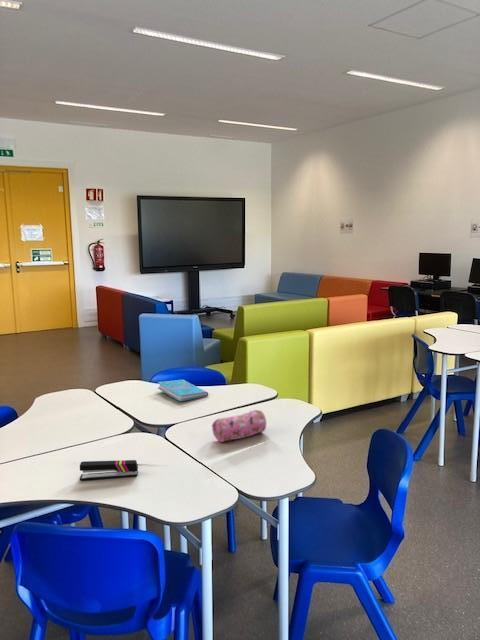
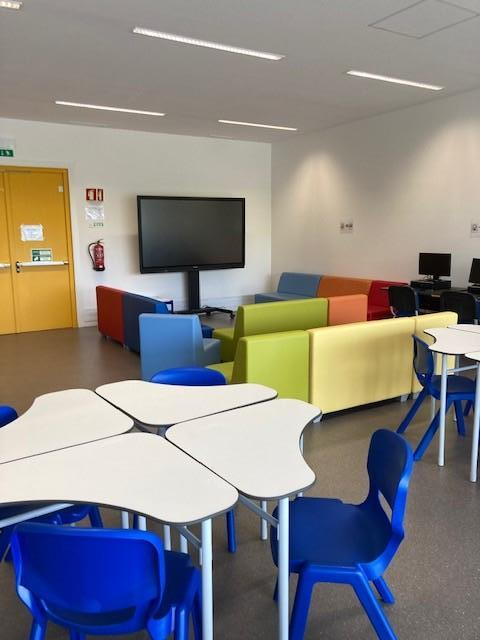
- stapler [79,459,139,481]
- pencil case [211,409,267,443]
- cover [157,378,209,402]
